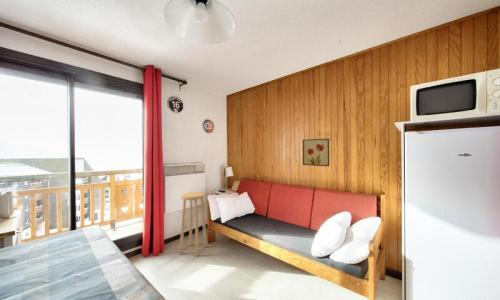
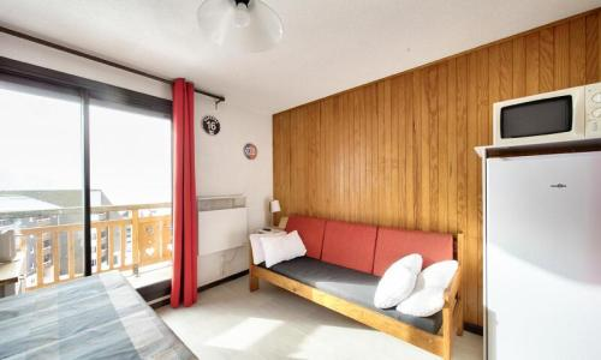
- stool [179,191,208,257]
- wall art [302,138,330,167]
